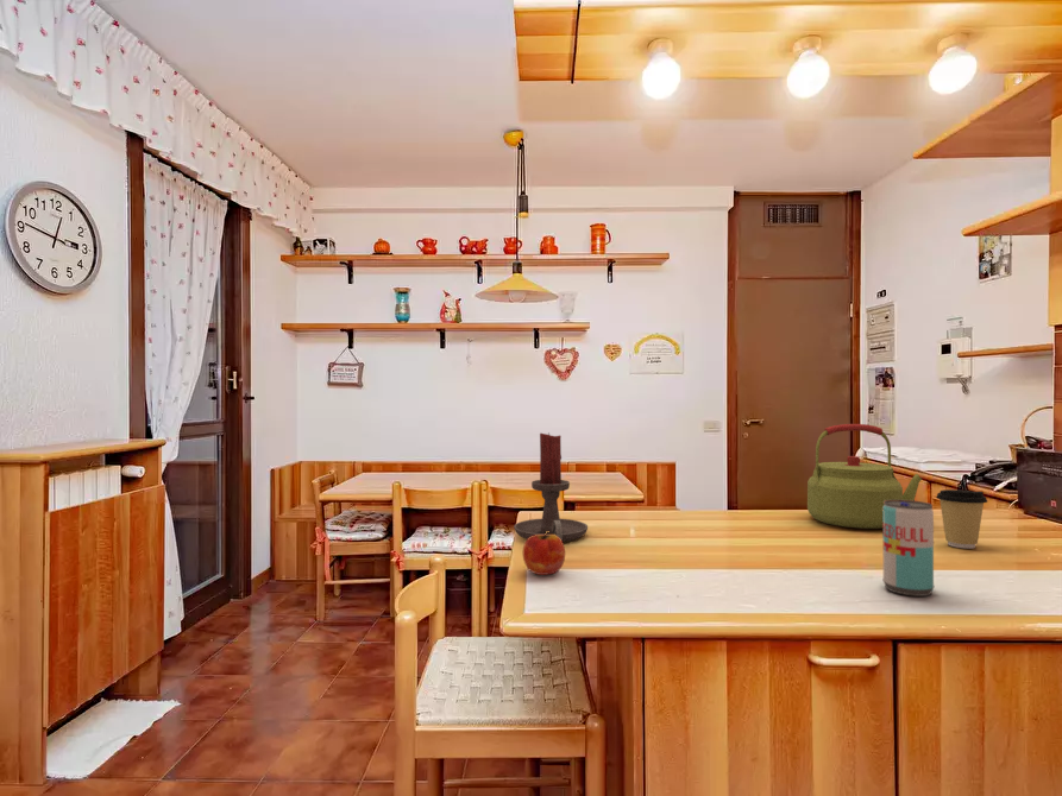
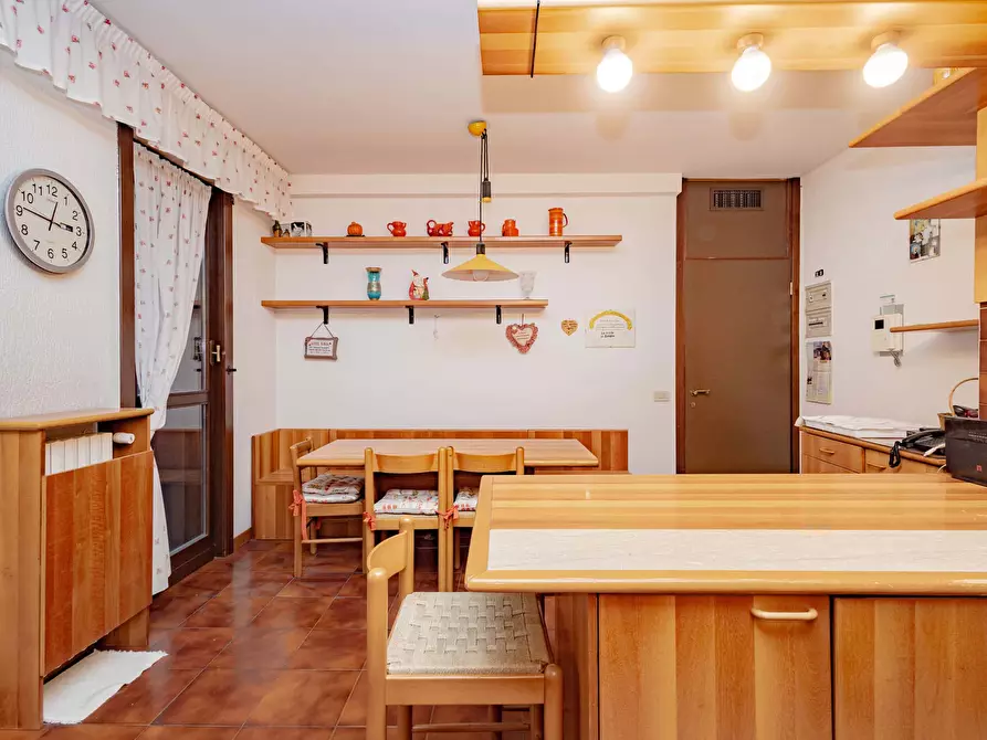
- beverage can [881,500,935,598]
- coffee cup [935,488,988,550]
- kettle [806,423,923,530]
- apple [522,531,566,576]
- candle holder [513,431,589,542]
